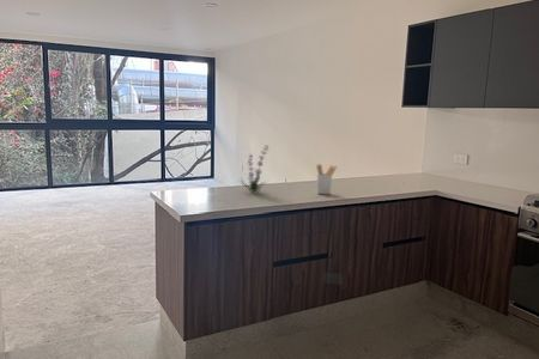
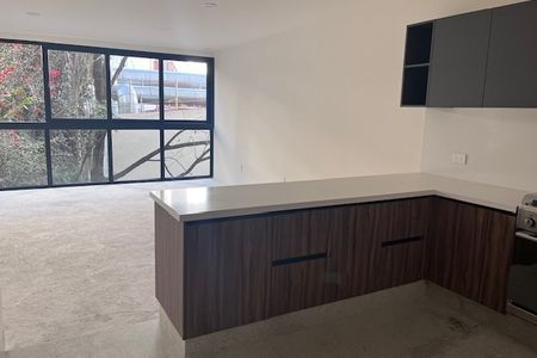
- plant [238,144,271,194]
- utensil holder [315,163,339,195]
